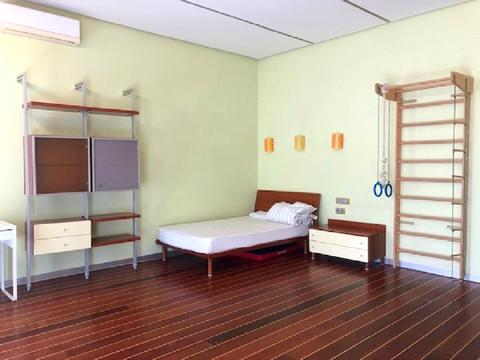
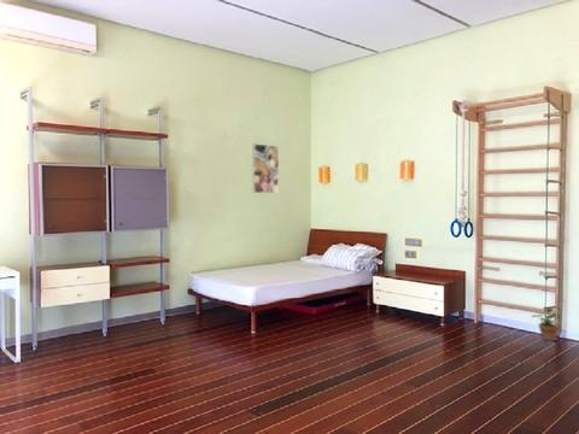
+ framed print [251,142,280,194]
+ potted plant [531,306,562,342]
